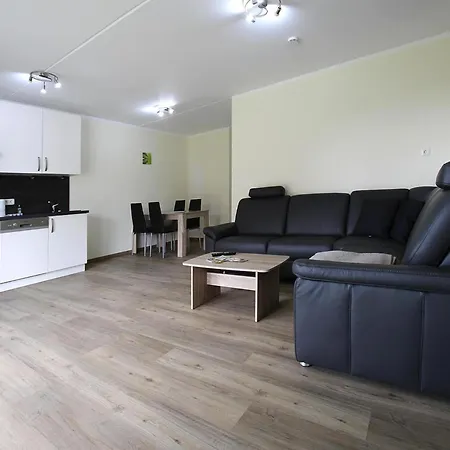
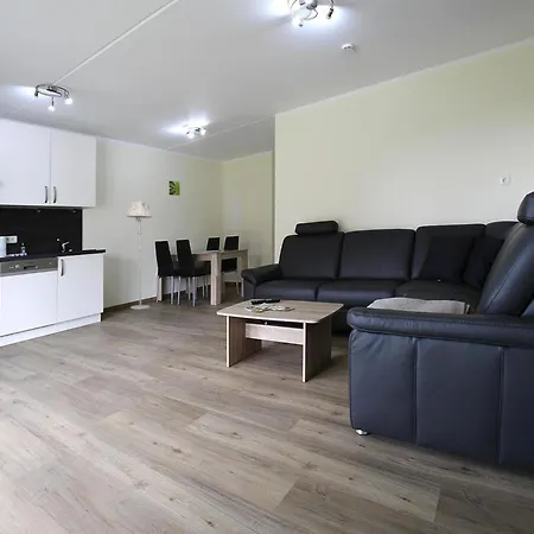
+ floor lamp [126,201,153,311]
